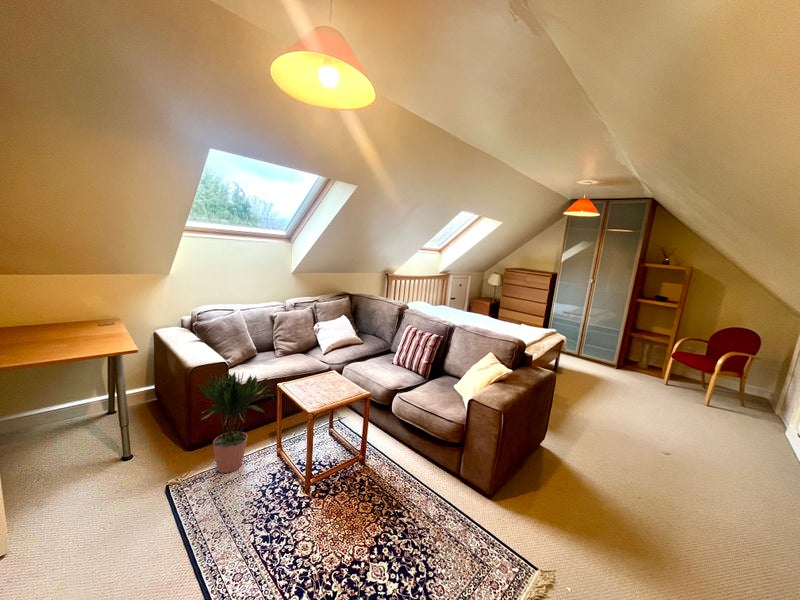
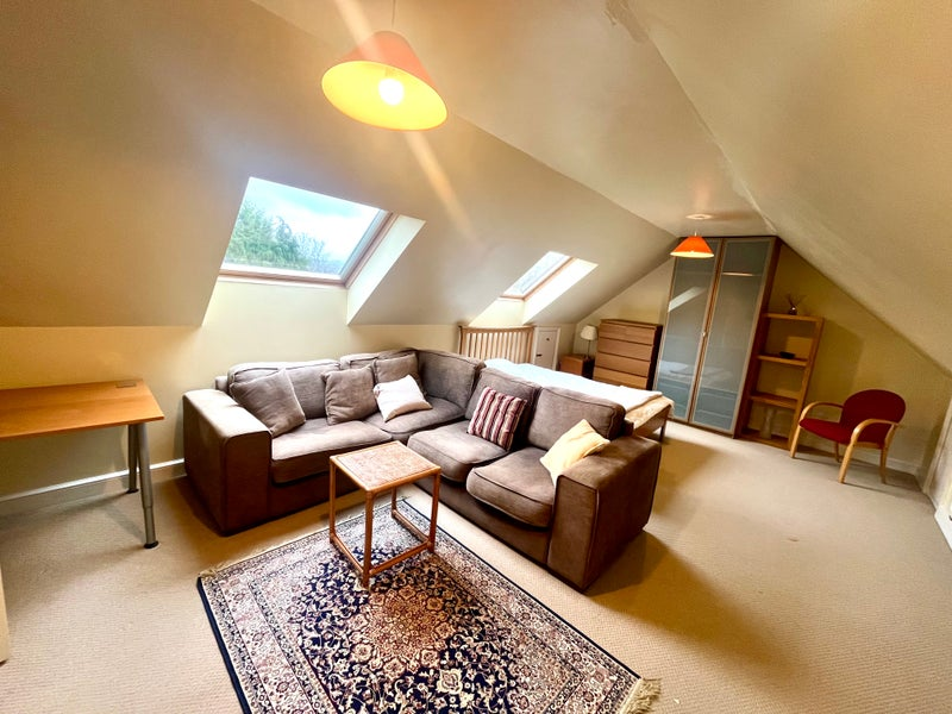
- potted plant [197,371,275,474]
